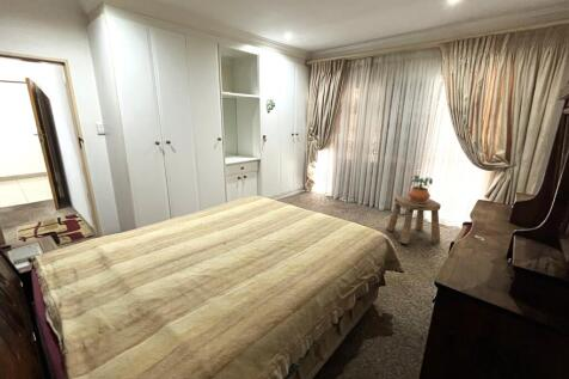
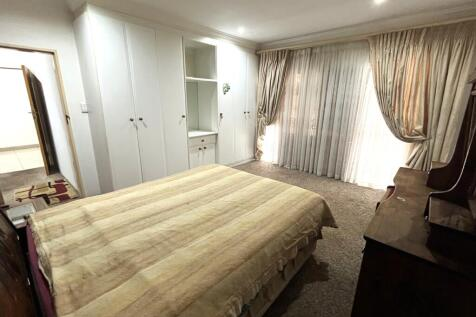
- potted plant [408,173,434,203]
- stool [386,195,442,245]
